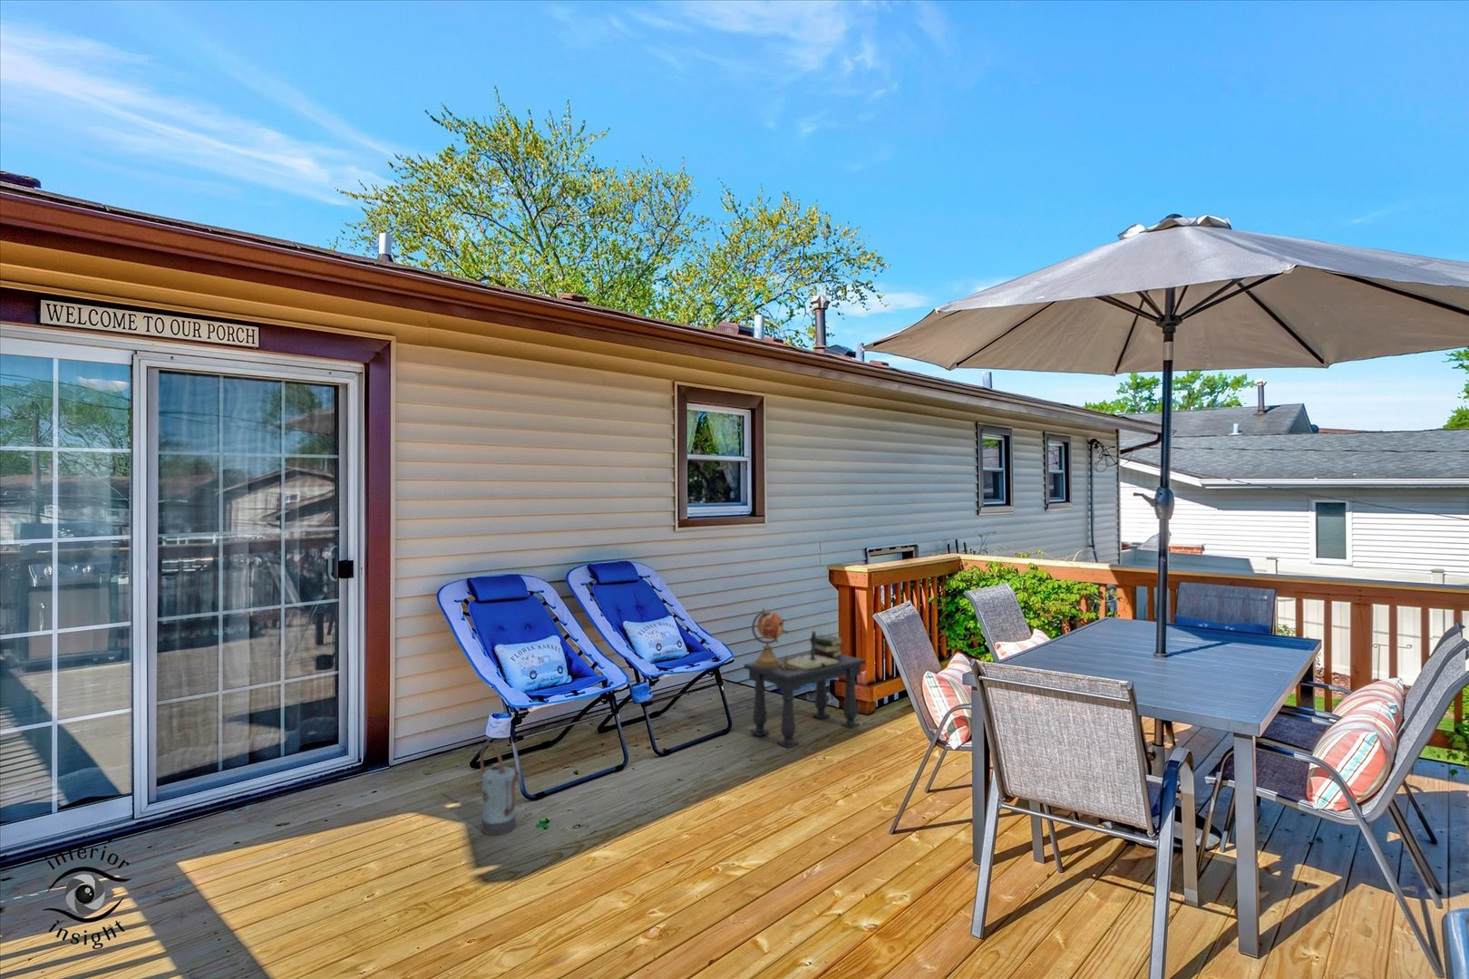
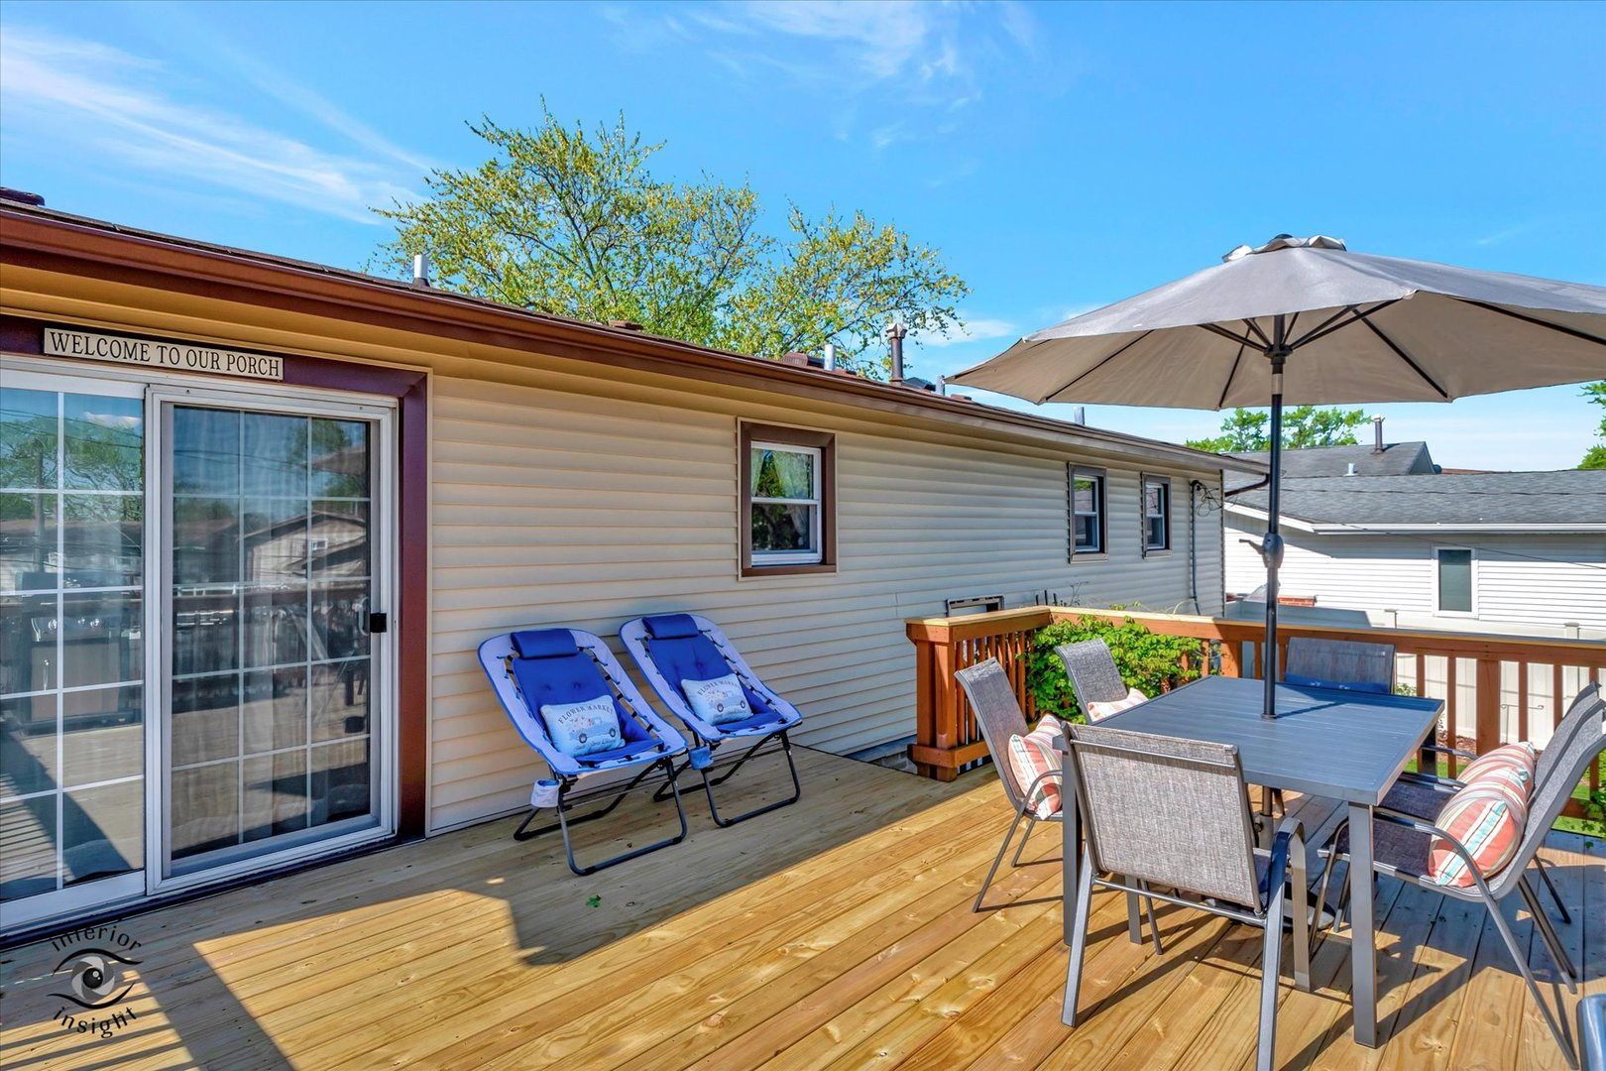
- side table [742,608,867,748]
- watering can [479,742,520,837]
